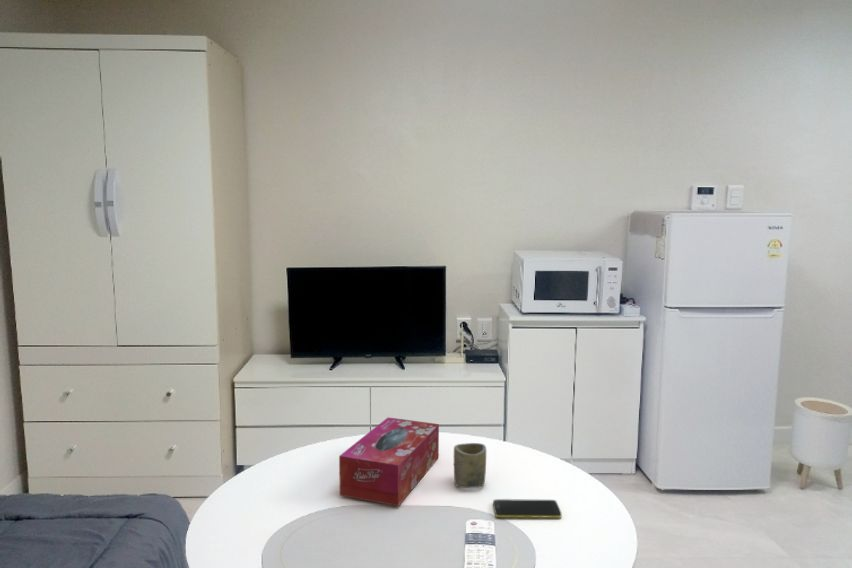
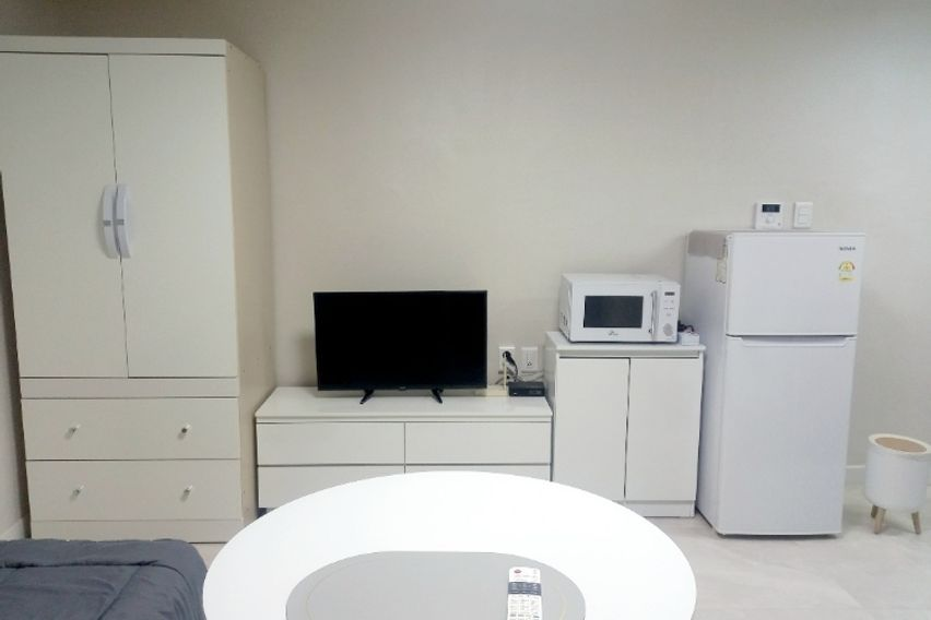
- cup [453,442,487,489]
- tissue box [338,416,440,507]
- smartphone [492,498,563,519]
